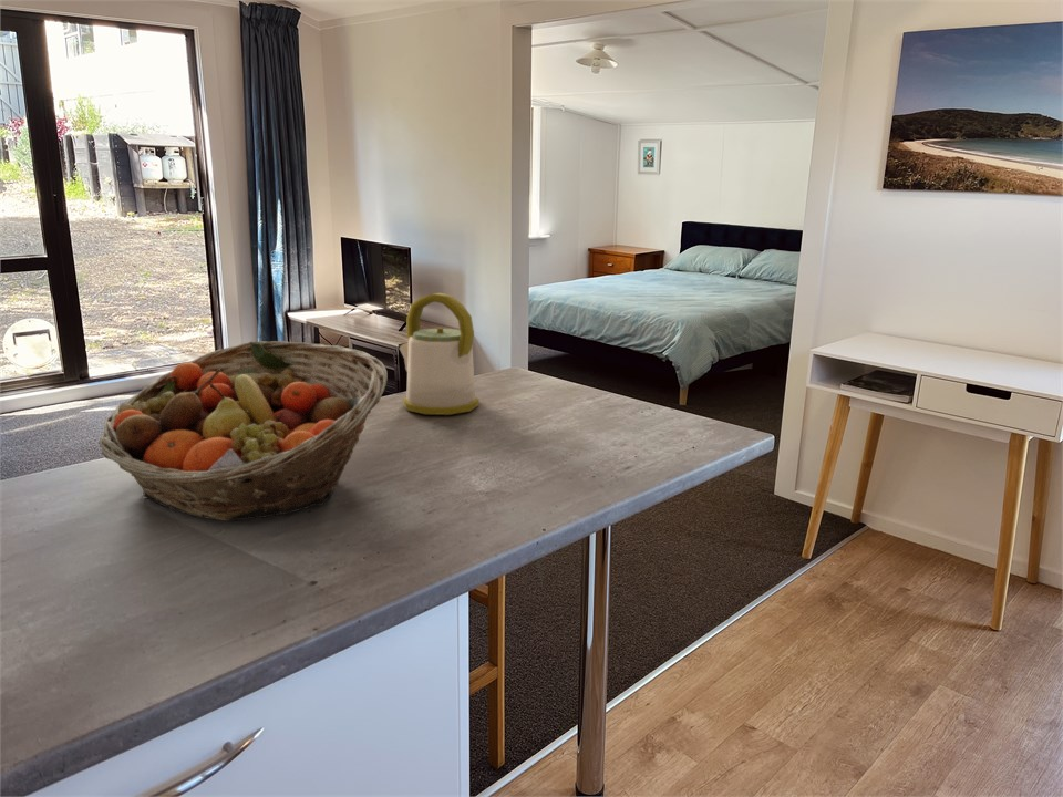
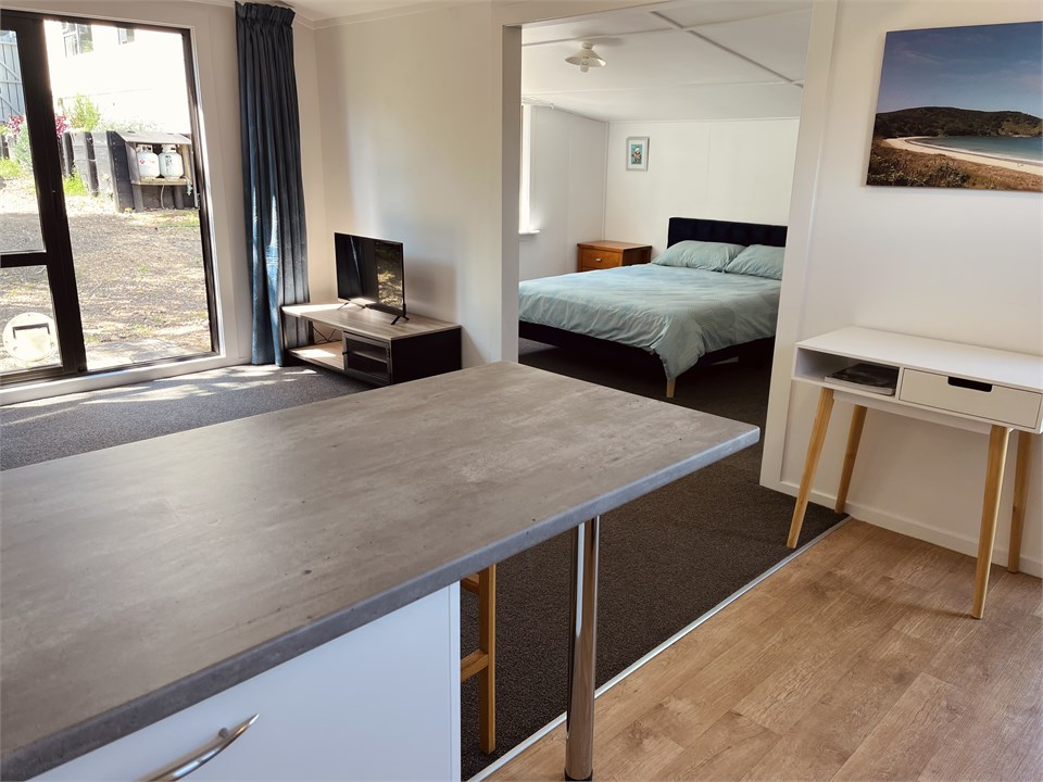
- kettle [398,292,481,416]
- fruit basket [97,340,389,522]
